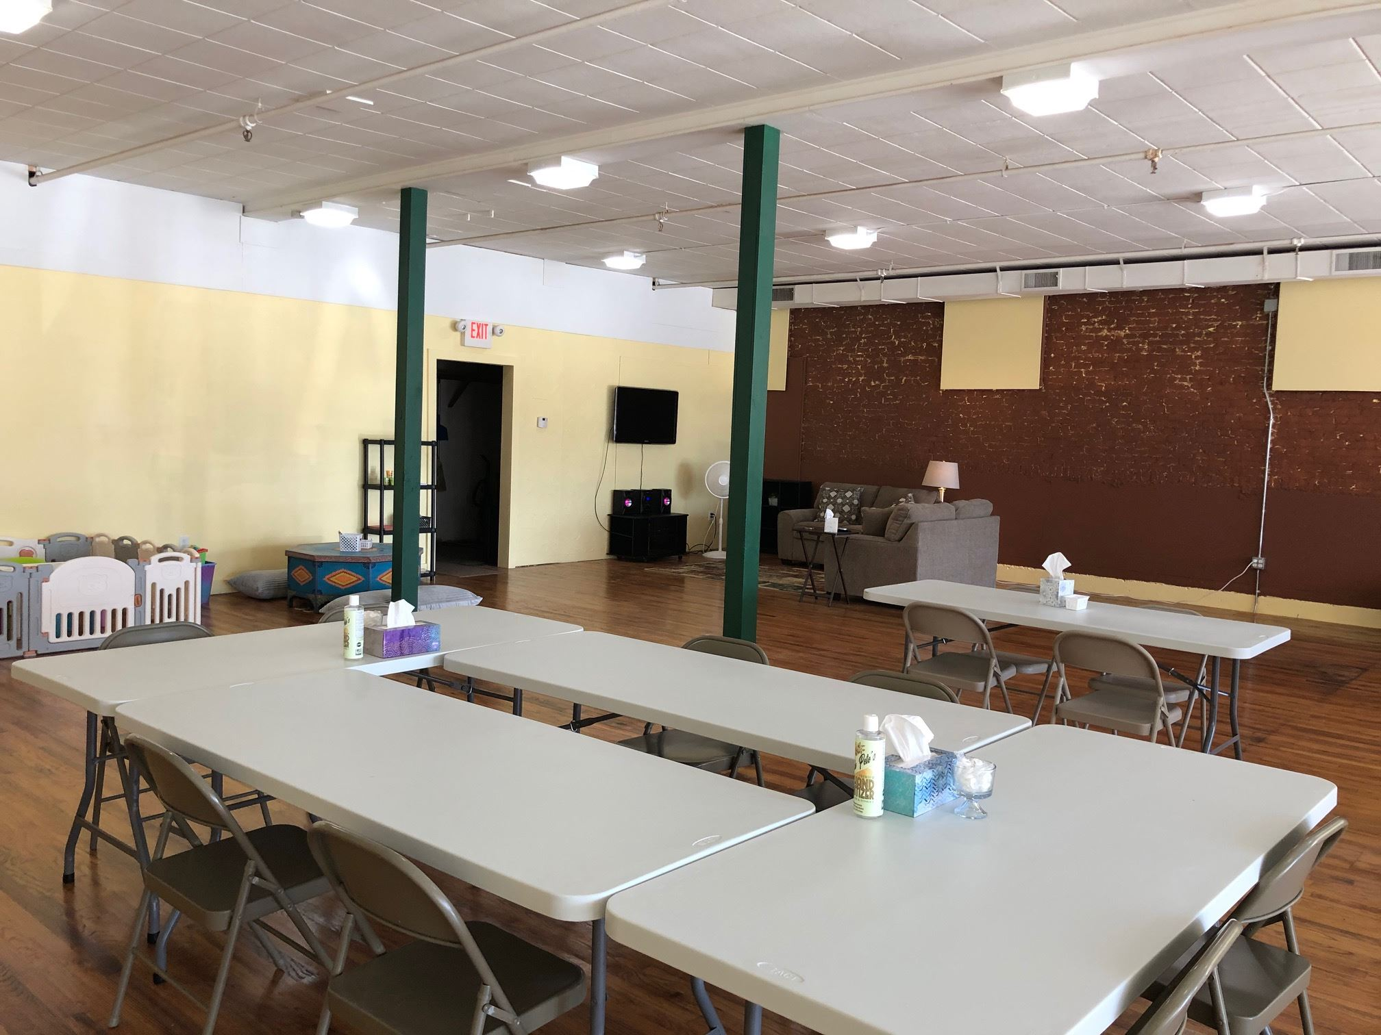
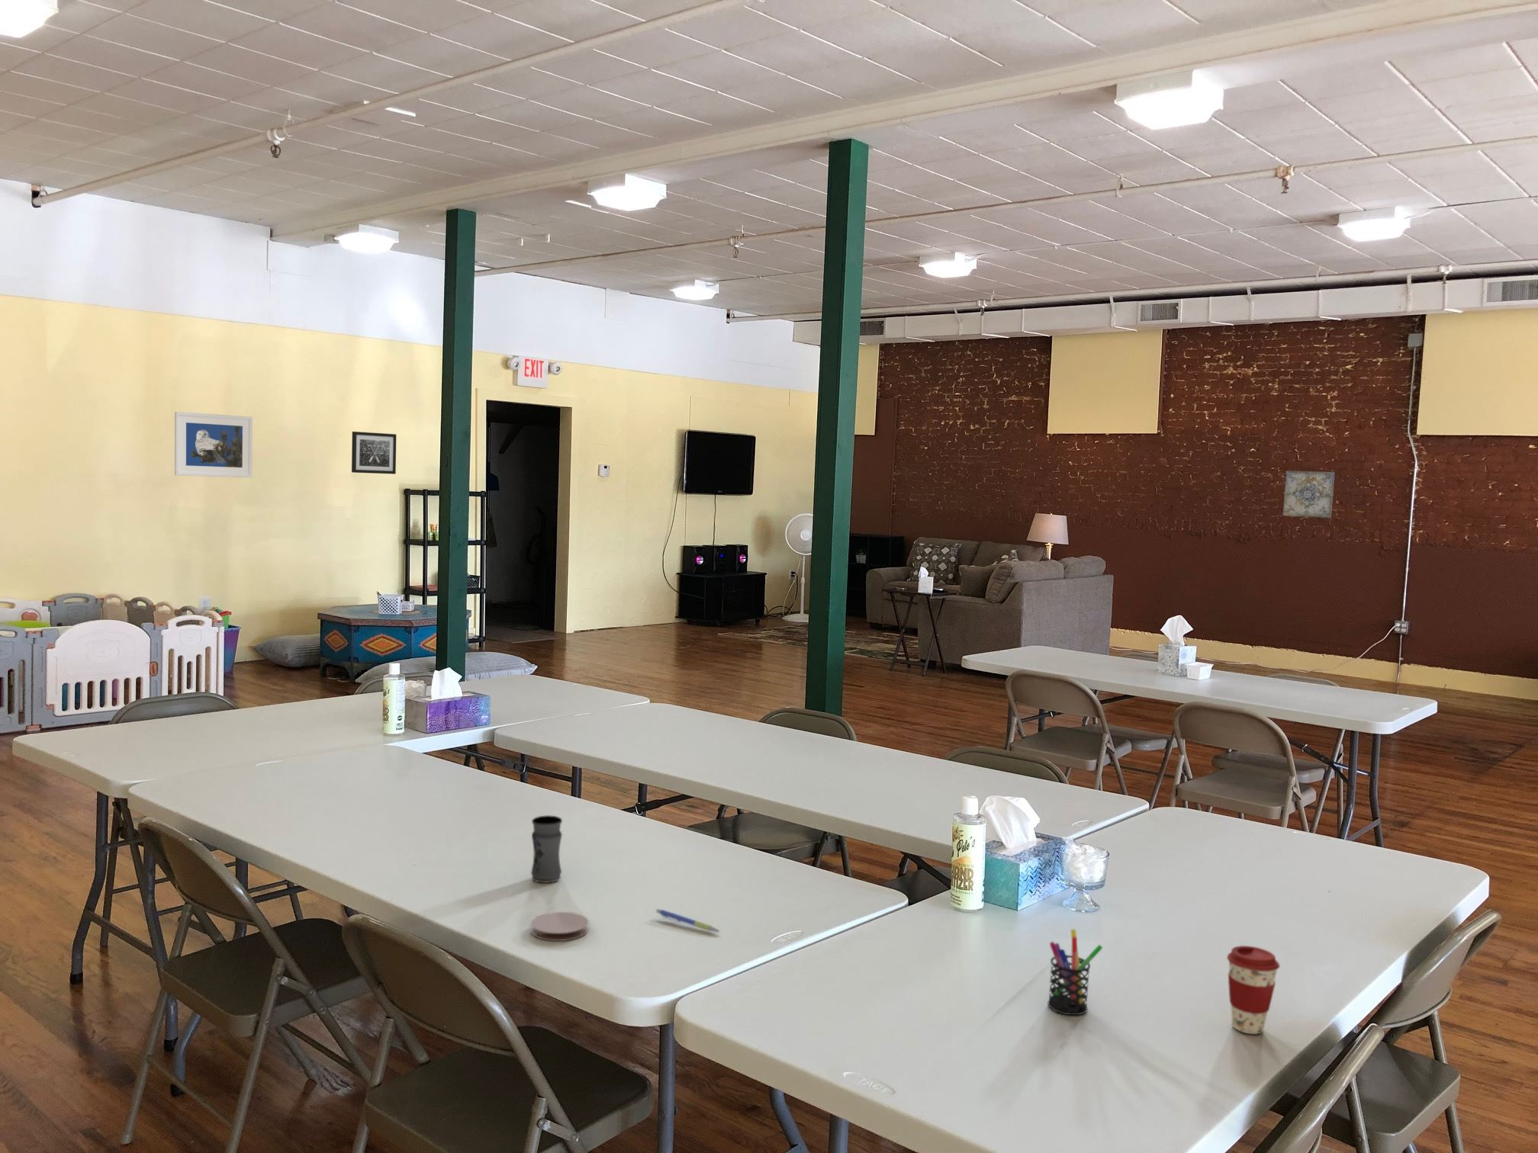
+ coffee cup [1226,945,1280,1034]
+ pen holder [1048,929,1103,1016]
+ wall art [1281,470,1336,518]
+ jar [530,814,563,884]
+ coaster [530,911,589,942]
+ wall art [351,431,397,475]
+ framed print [174,411,253,478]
+ pen [655,908,721,933]
